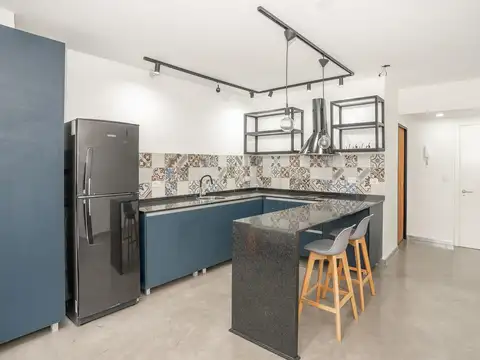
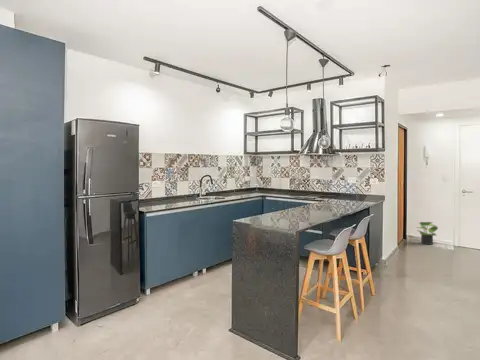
+ potted plant [415,221,439,246]
